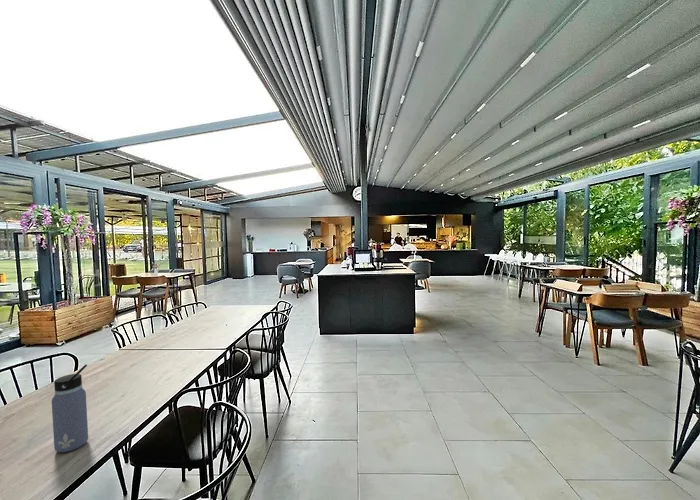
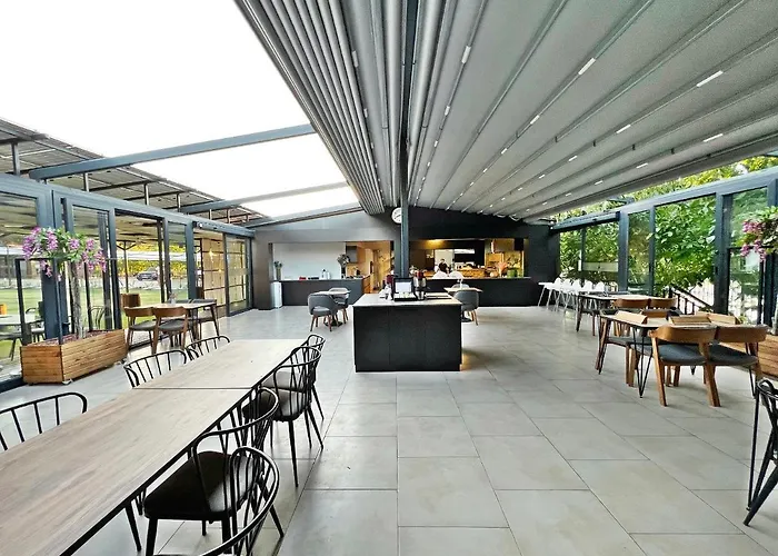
- water bottle [51,363,89,453]
